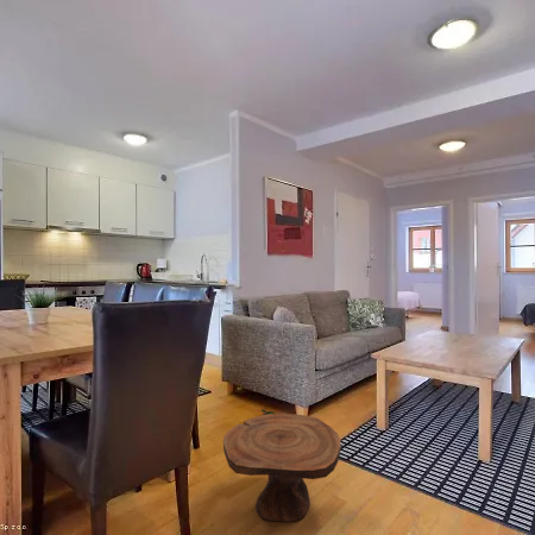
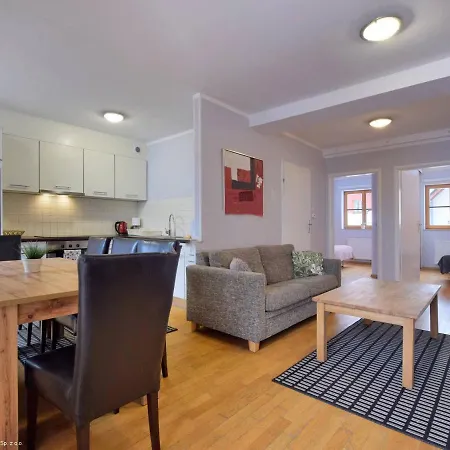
- side table [222,408,342,523]
